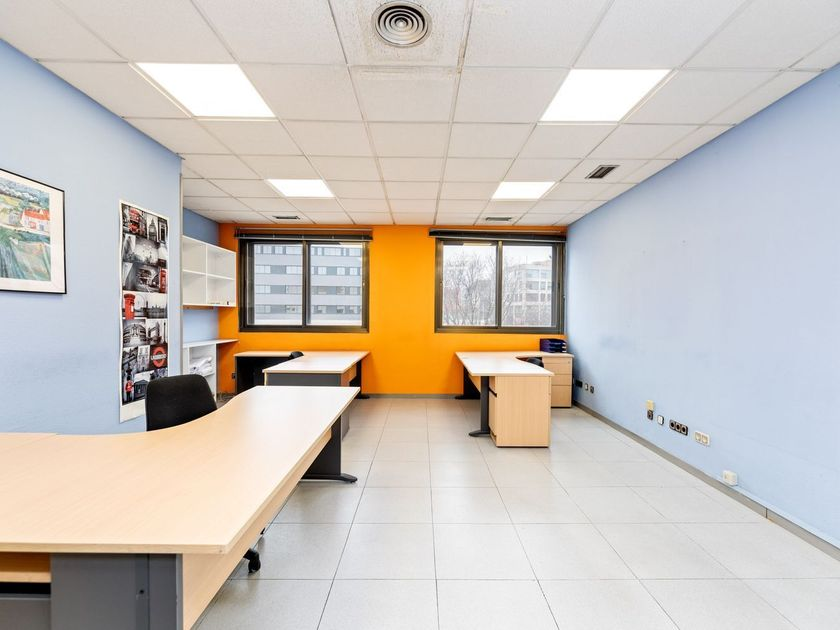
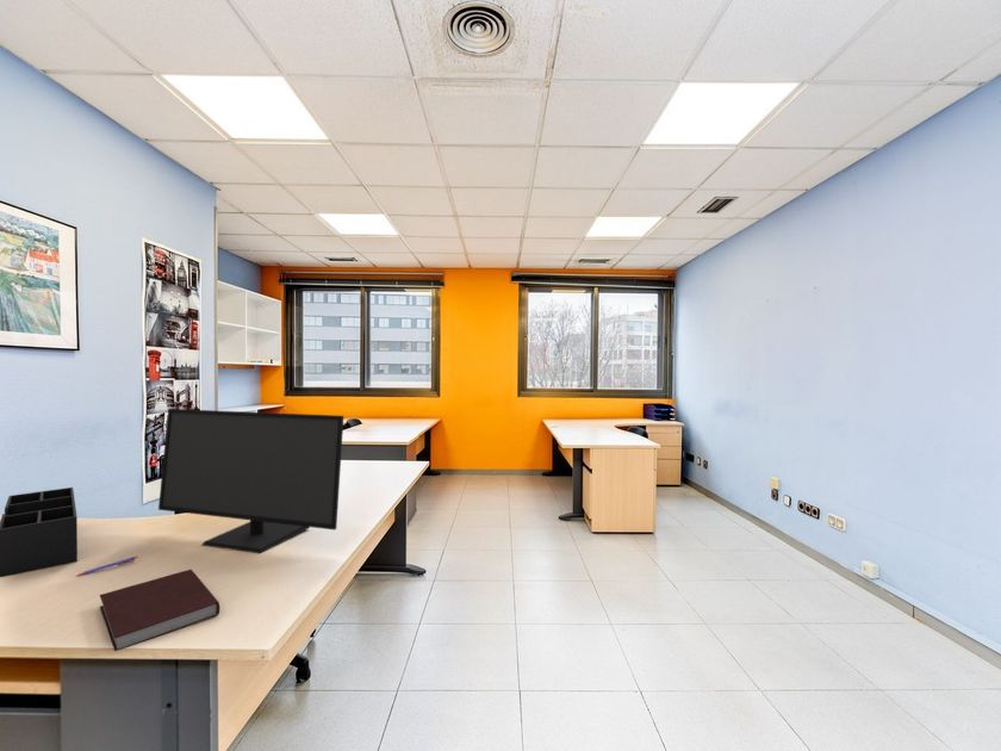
+ desk organizer [0,486,79,578]
+ notebook [99,569,222,652]
+ pen [75,556,139,577]
+ monitor [157,408,344,554]
